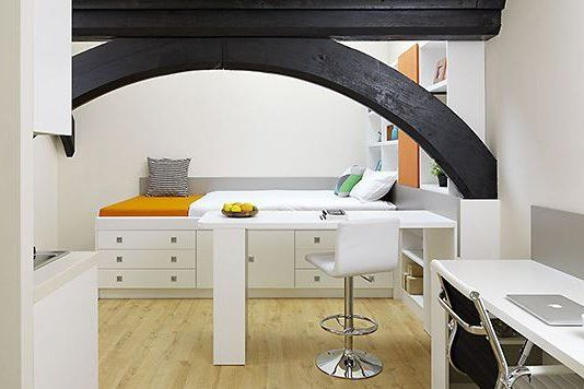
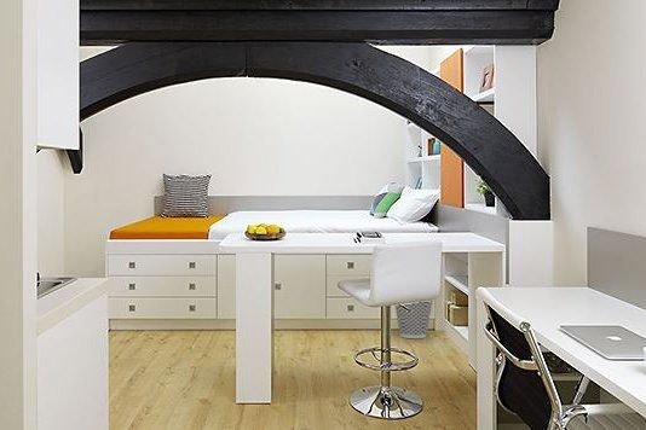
+ wastebasket [394,300,433,339]
